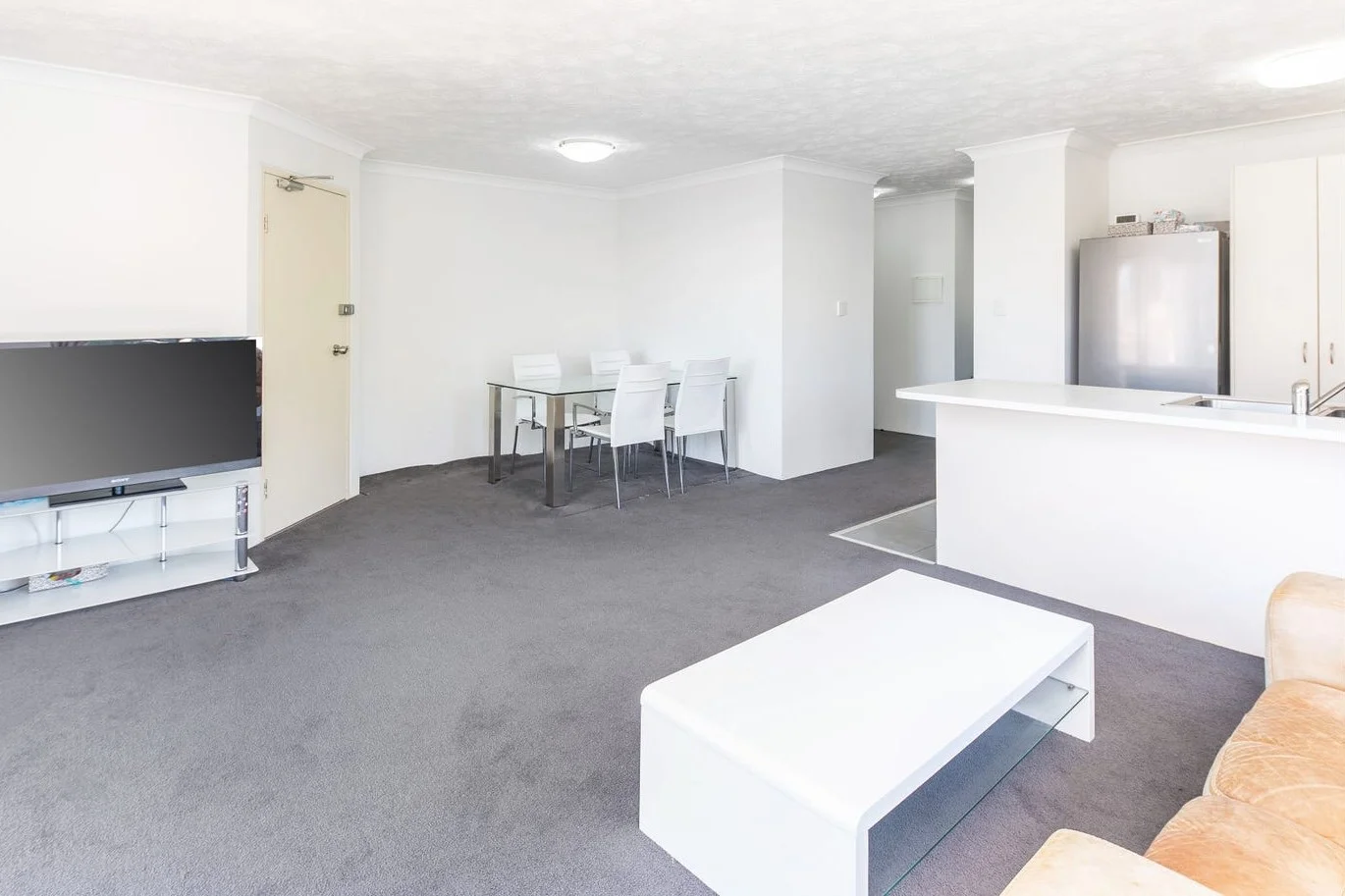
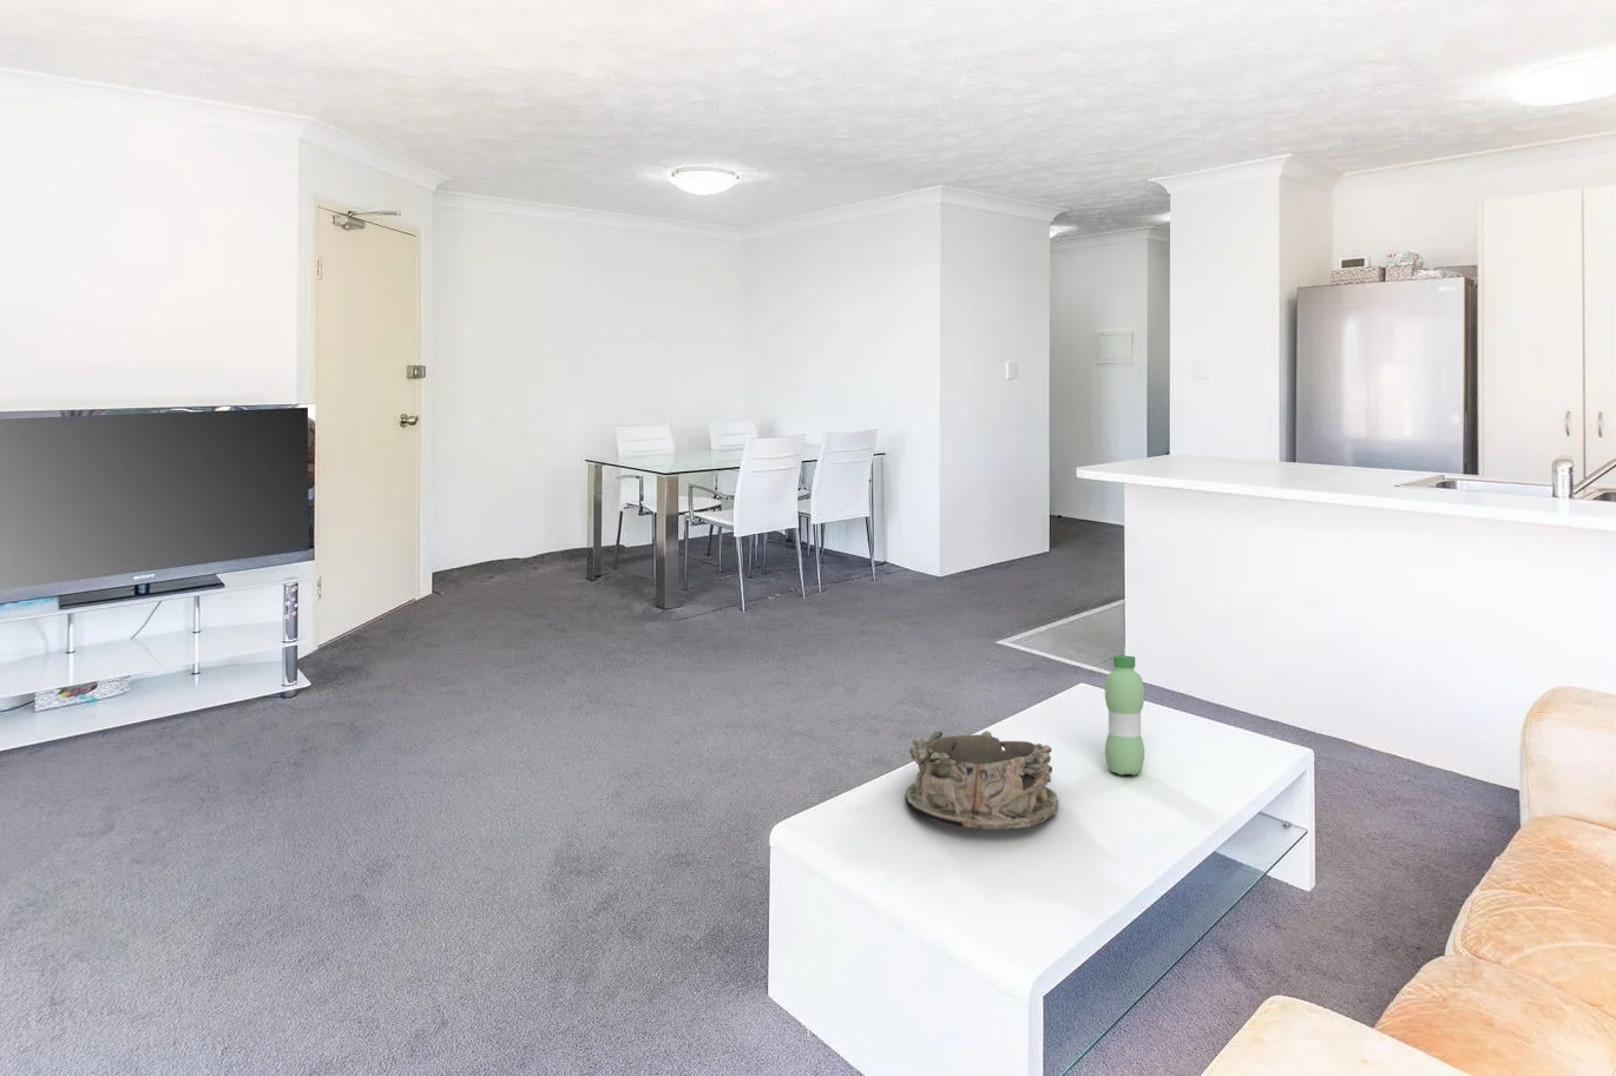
+ water bottle [1104,654,1145,777]
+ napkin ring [904,729,1060,831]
